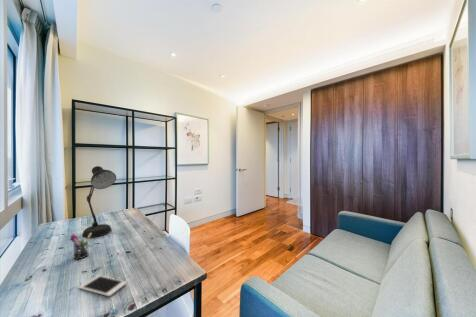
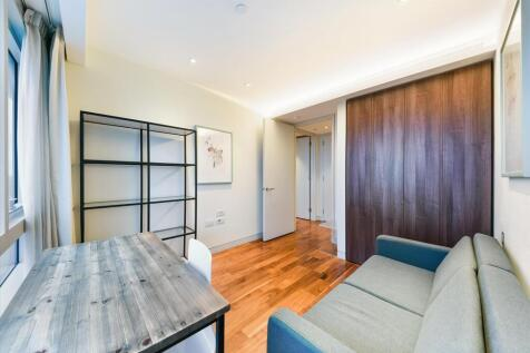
- desk lamp [81,165,117,238]
- pen holder [69,233,92,260]
- cell phone [78,275,128,297]
